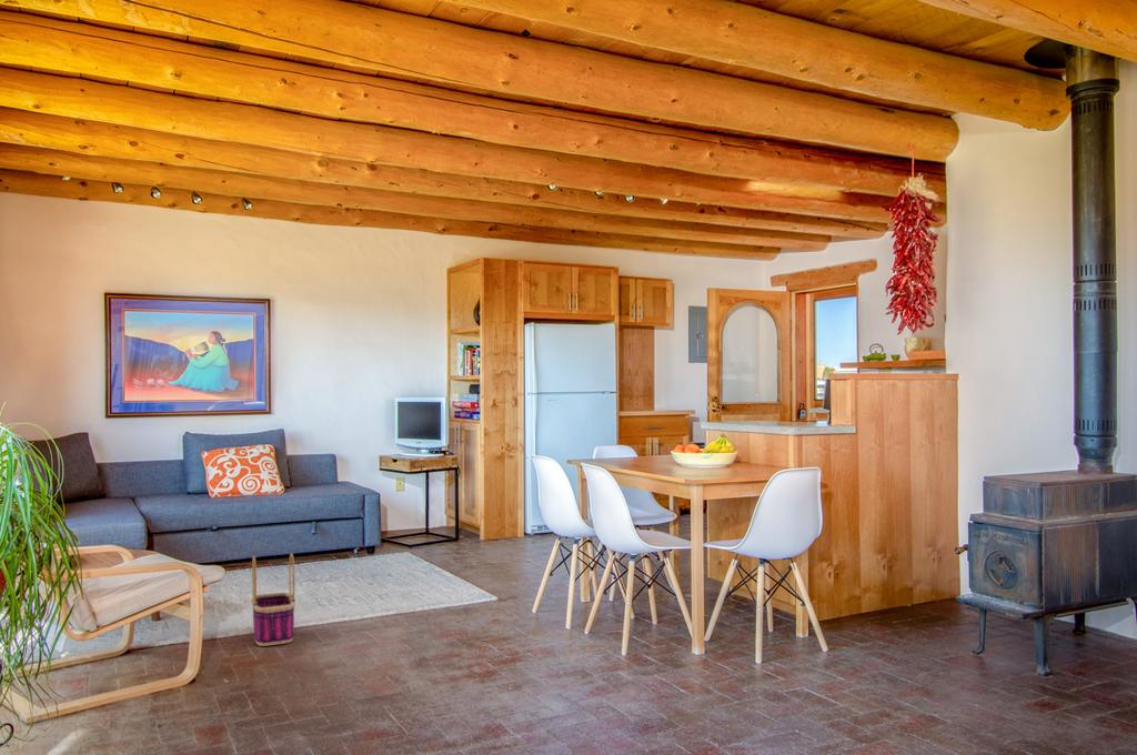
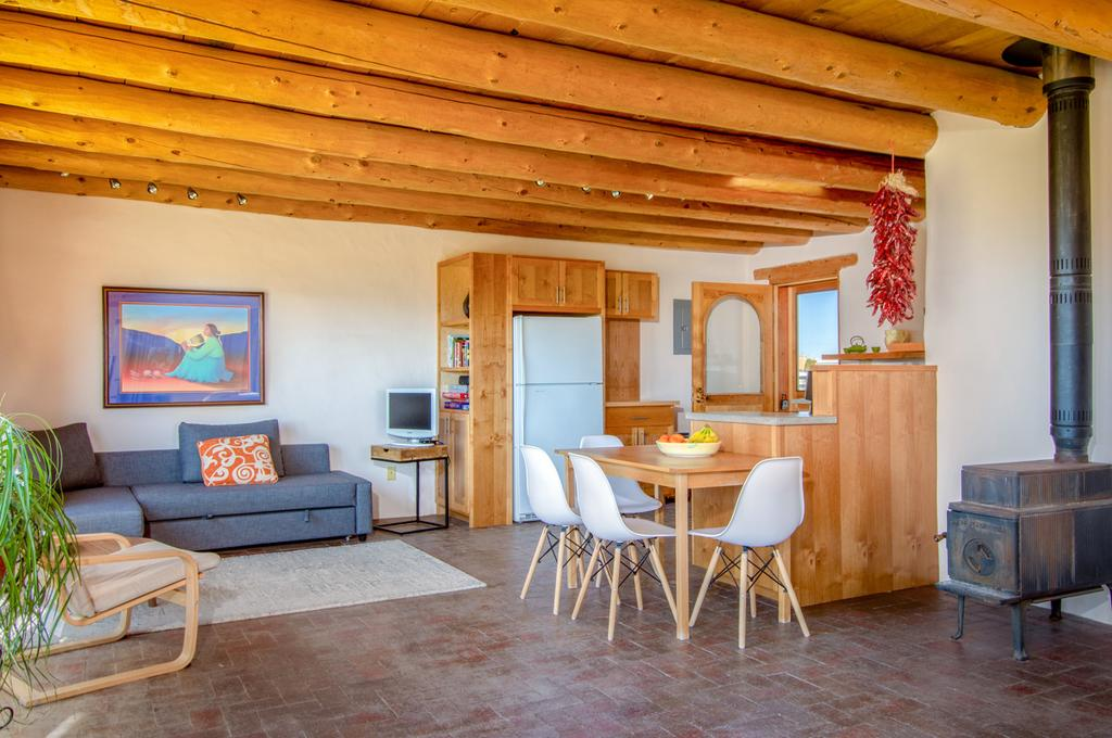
- basket [251,552,296,647]
